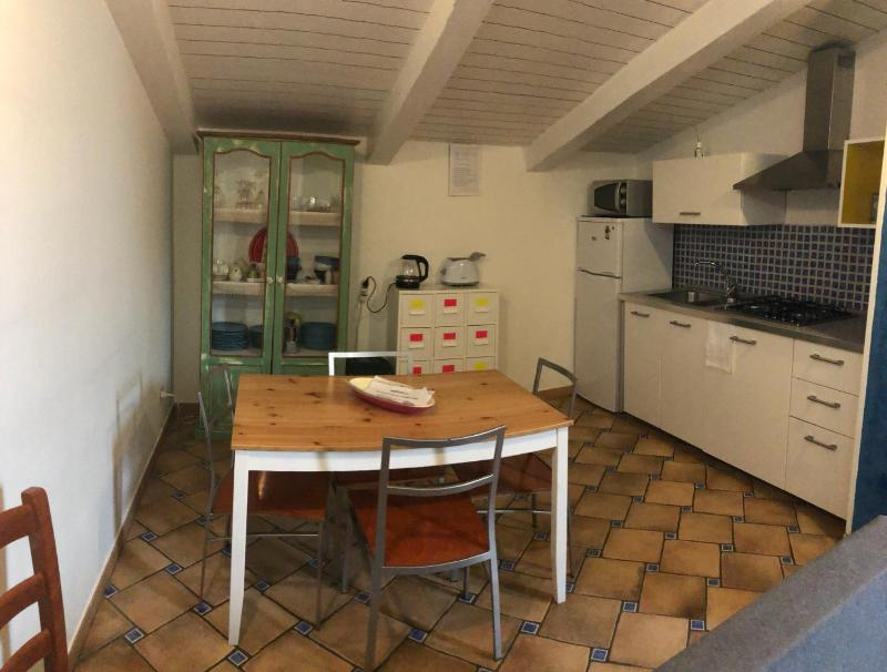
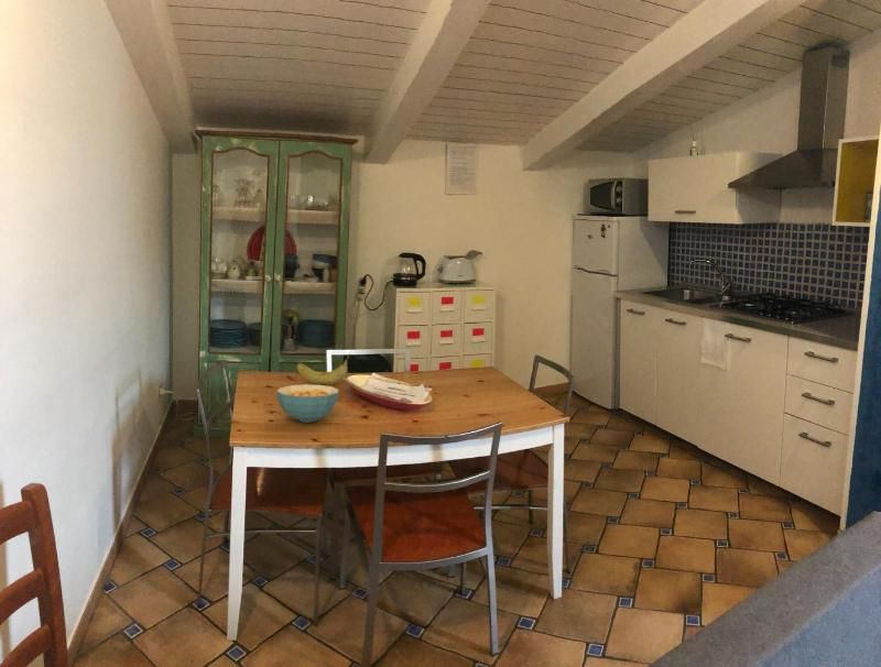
+ cereal bowl [275,383,340,424]
+ fruit [295,351,351,385]
